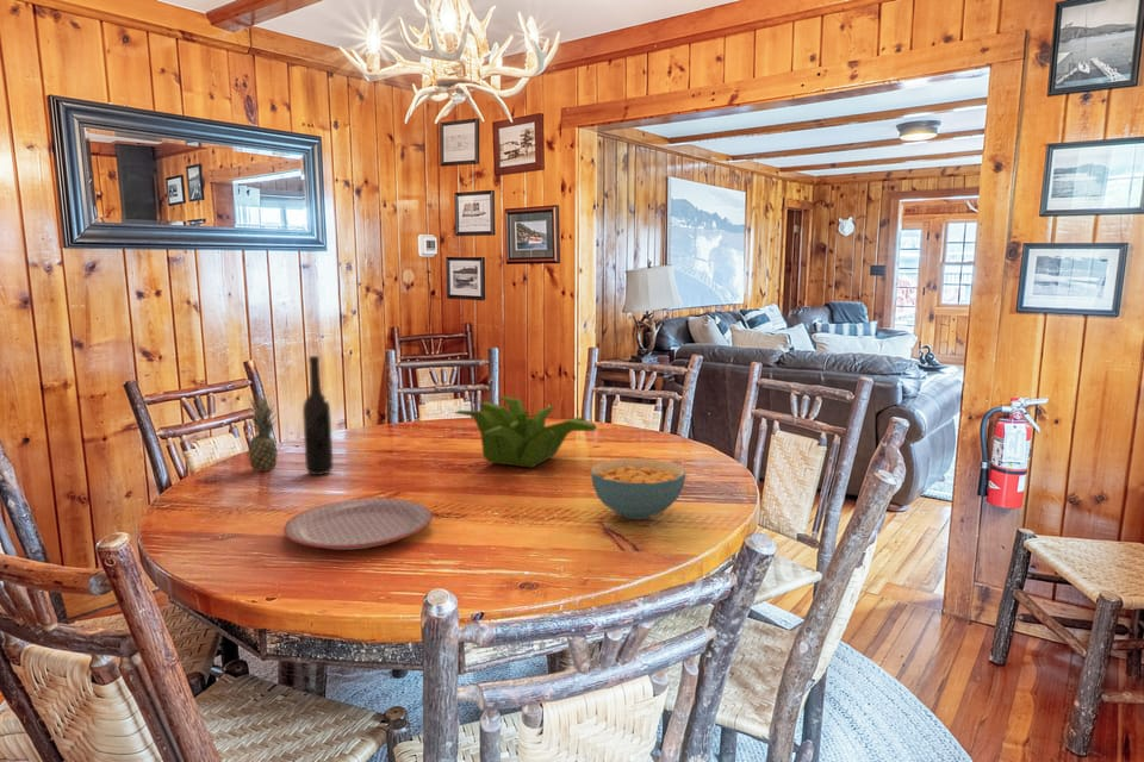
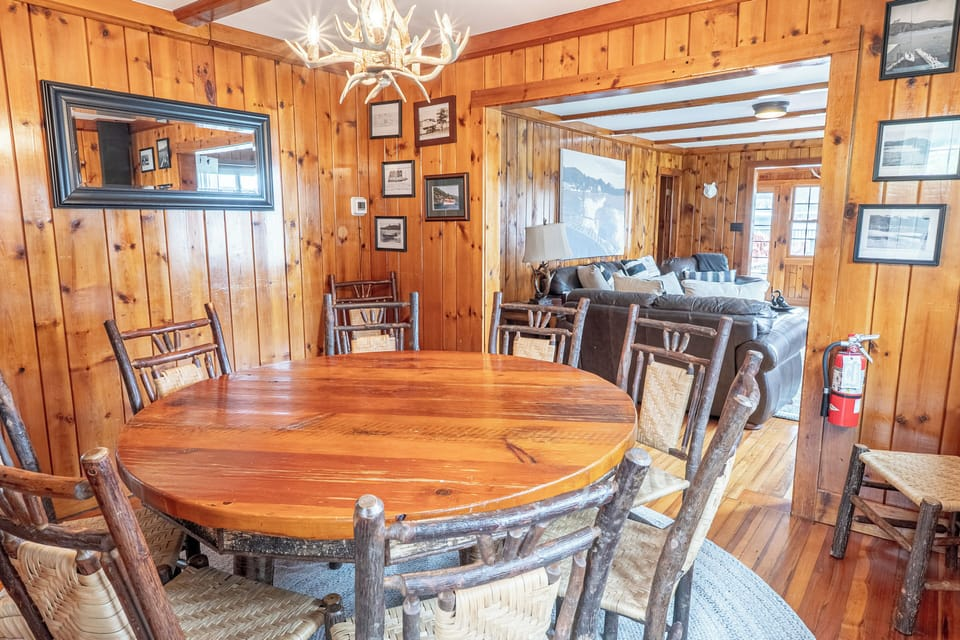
- plate [282,496,433,551]
- bottle [301,355,335,476]
- fruit [244,392,279,473]
- plant [454,395,598,469]
- cereal bowl [590,457,686,520]
